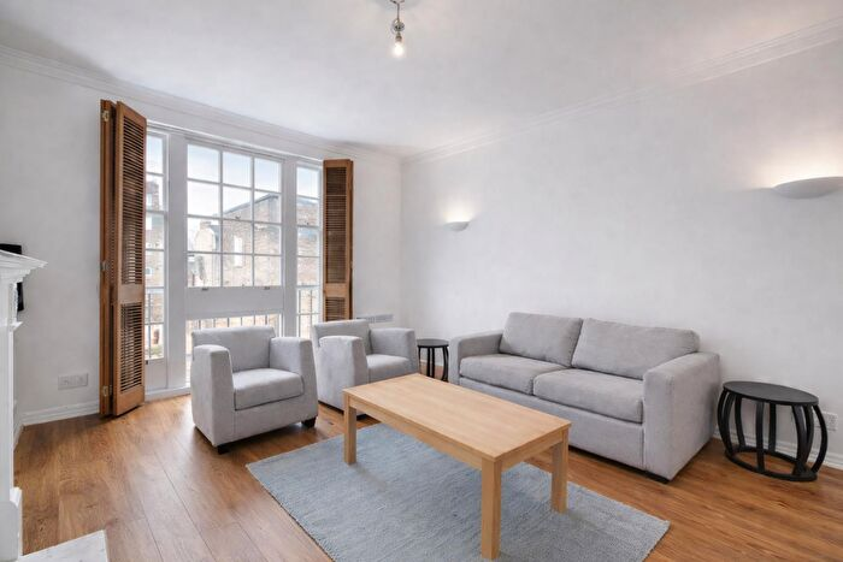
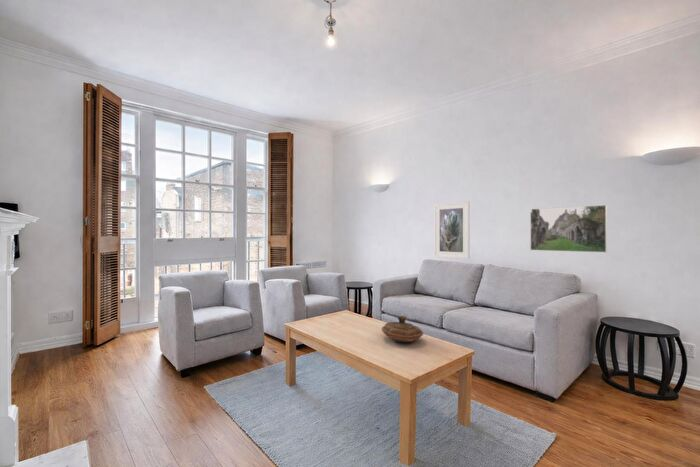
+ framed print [433,200,471,260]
+ decorative bowl [381,315,425,343]
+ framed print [529,204,608,254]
